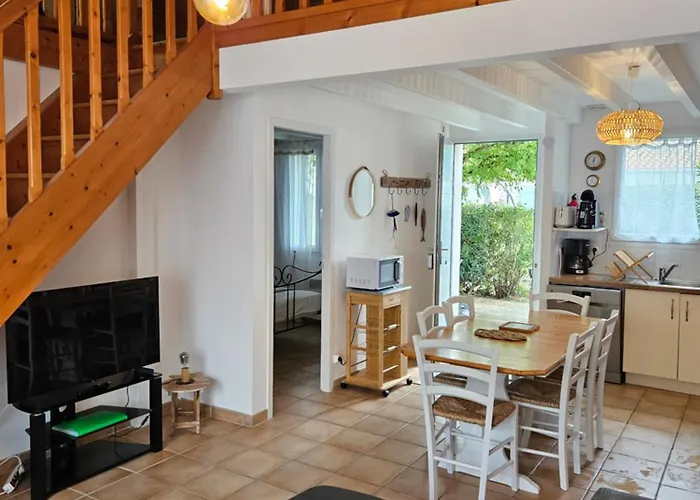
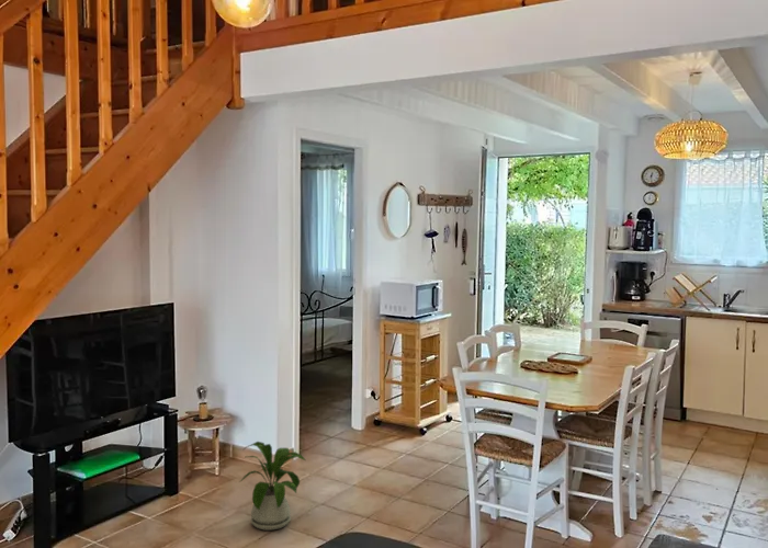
+ house plant [238,441,307,532]
